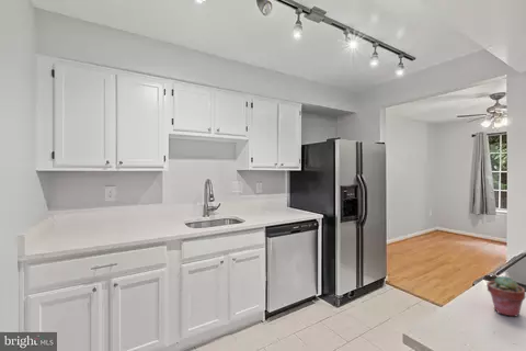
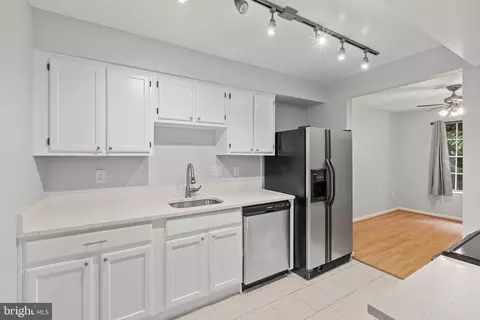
- potted succulent [485,274,526,317]
